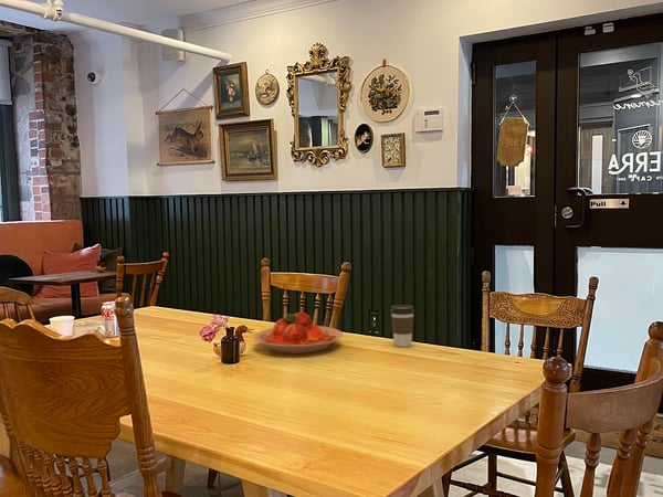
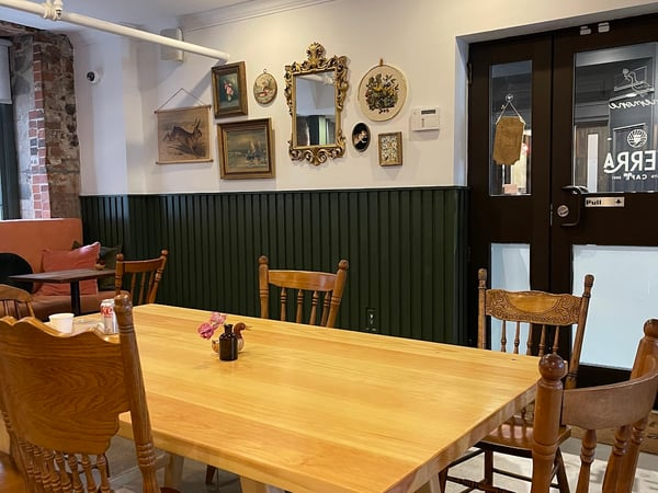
- coffee cup [390,304,415,348]
- plate [253,311,344,355]
